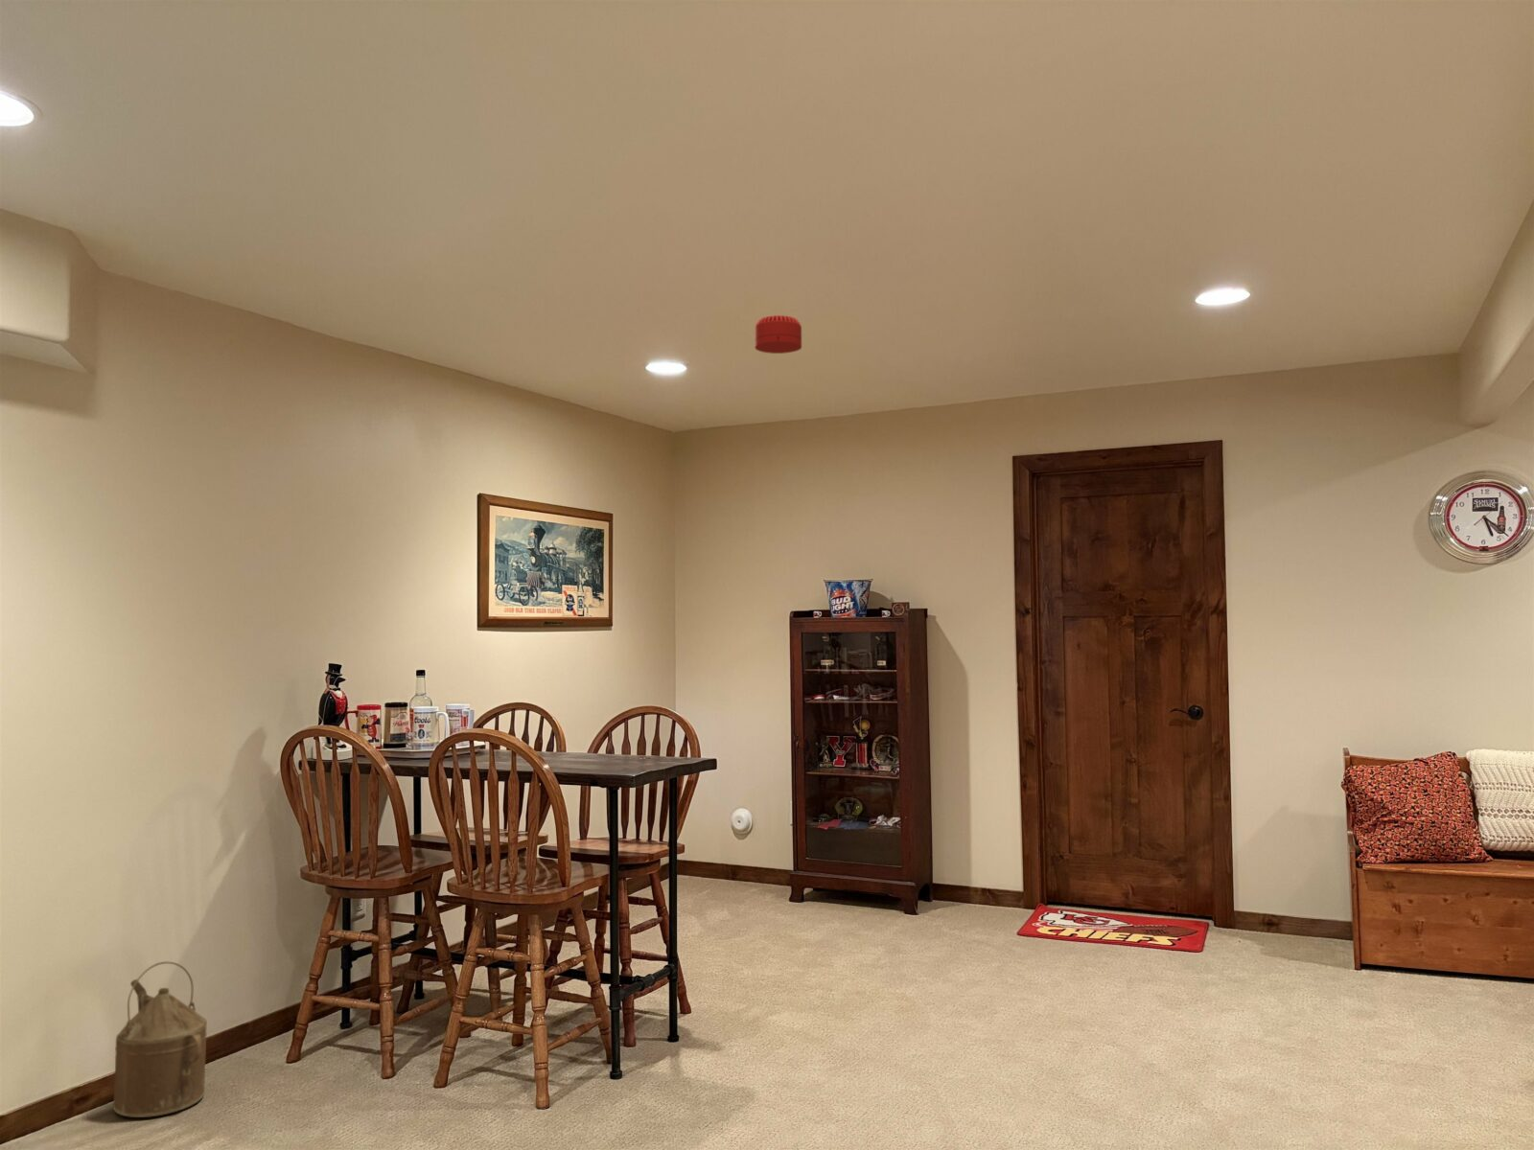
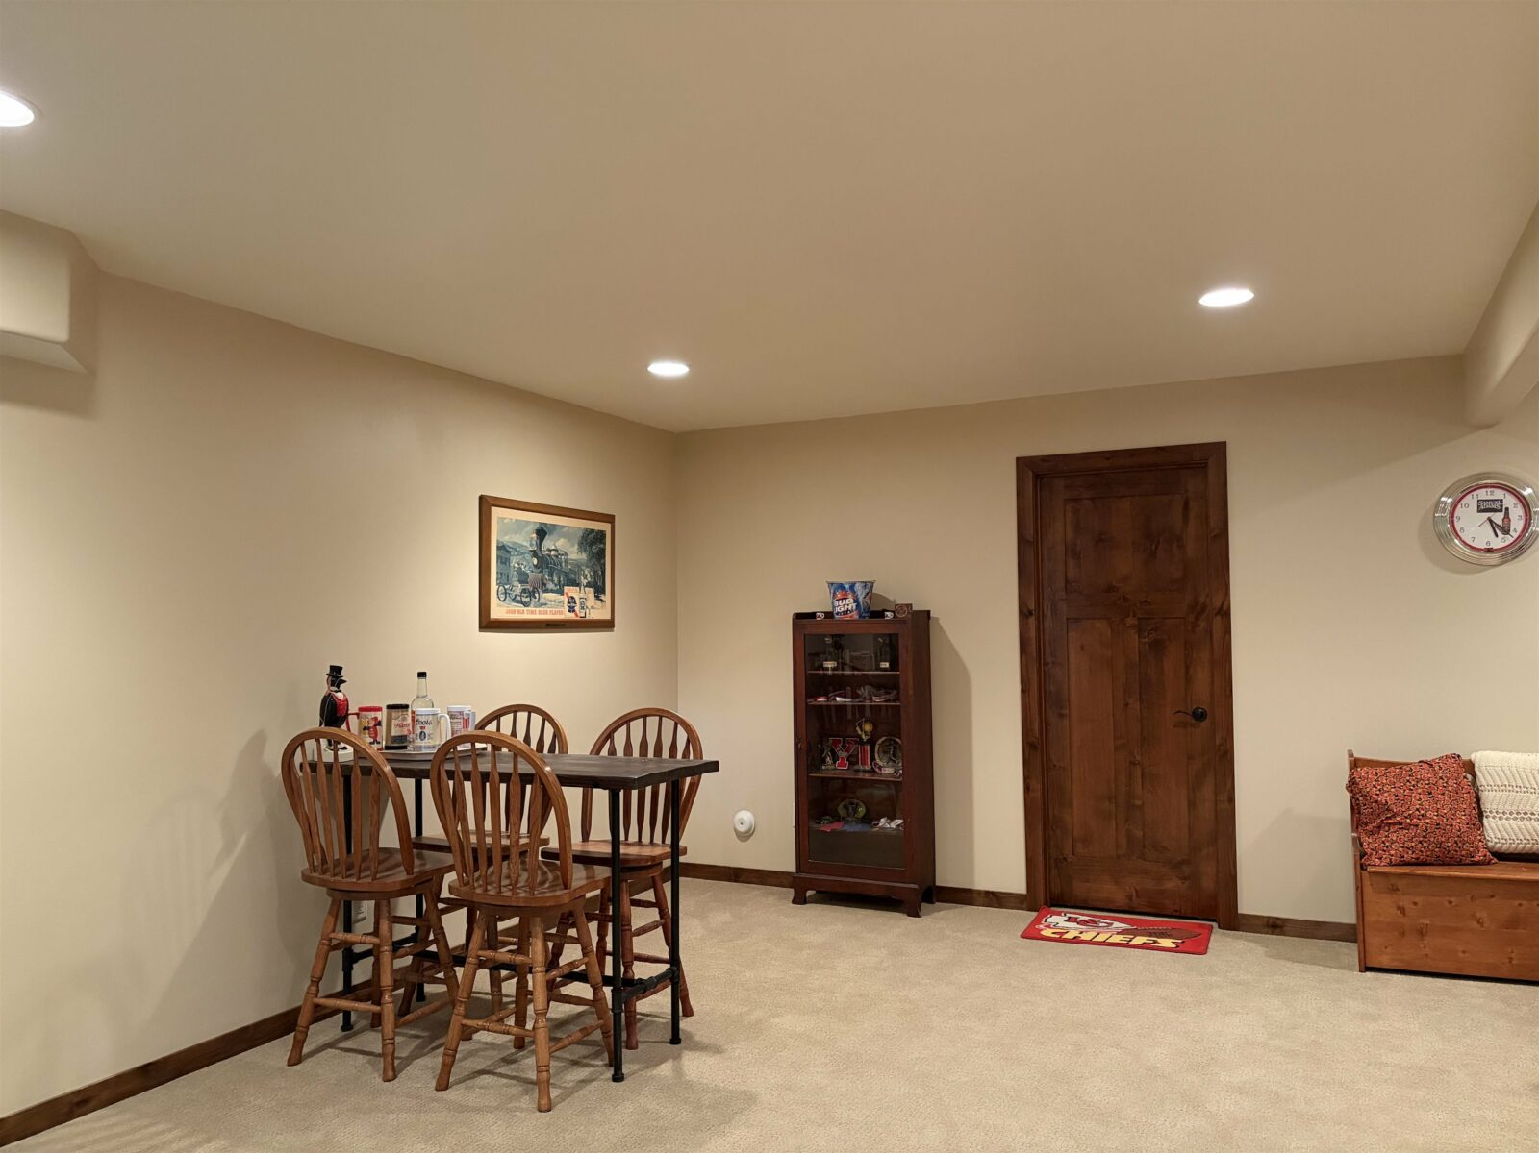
- smoke detector [754,314,802,355]
- watering can [112,960,208,1119]
